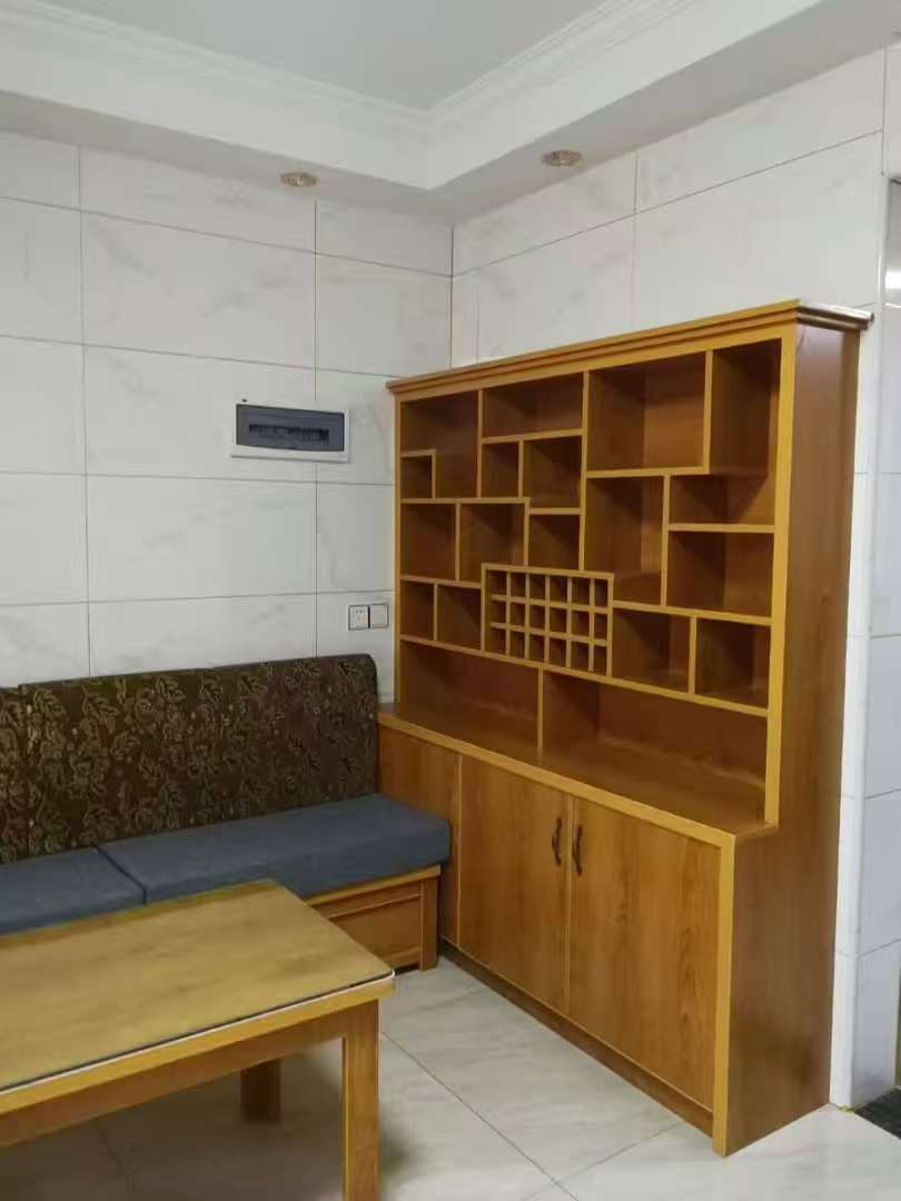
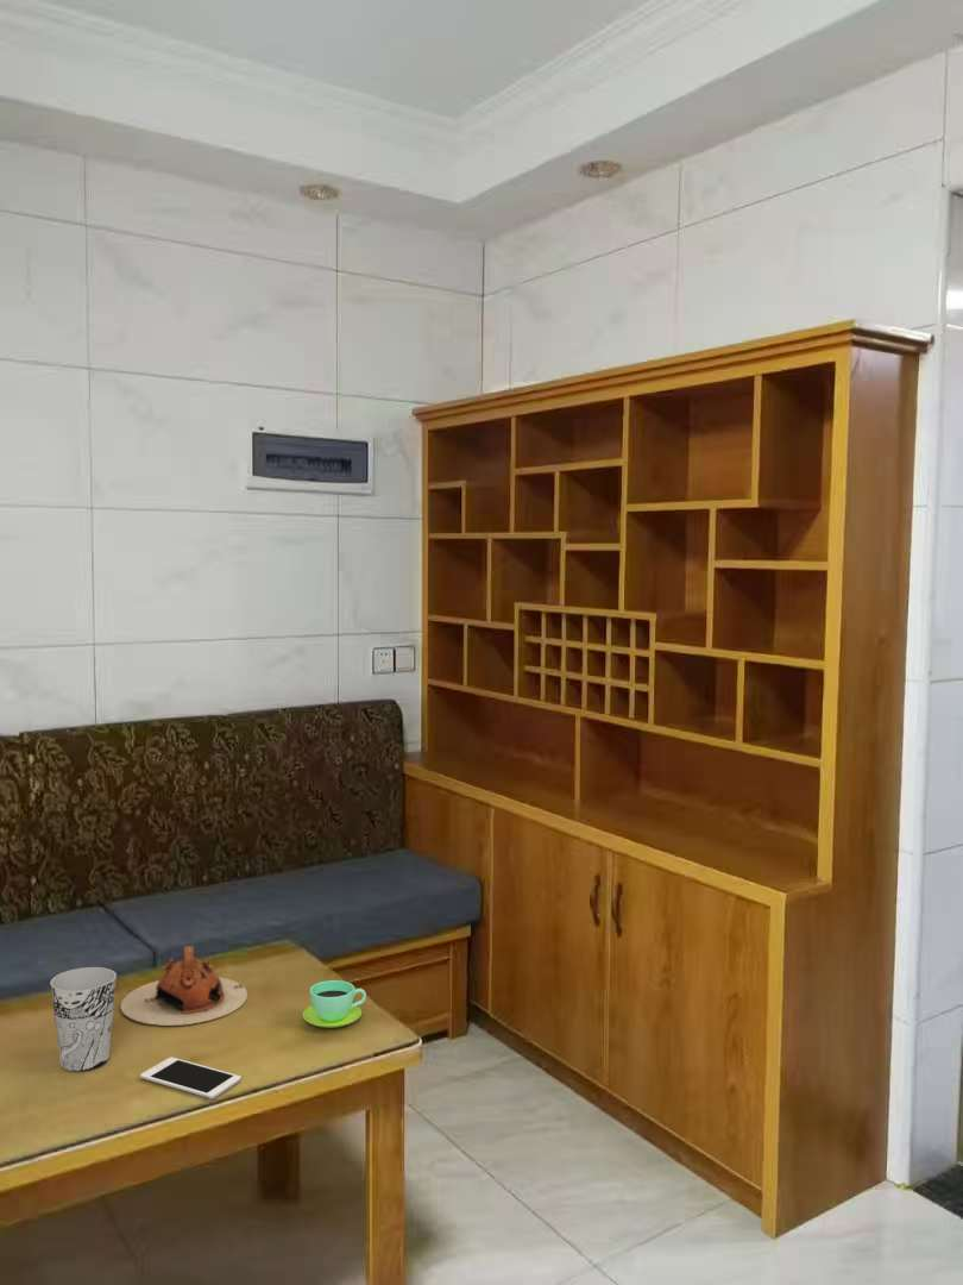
+ cup [49,966,118,1072]
+ cell phone [139,1057,243,1099]
+ teapot [119,945,248,1027]
+ cup [301,979,367,1029]
